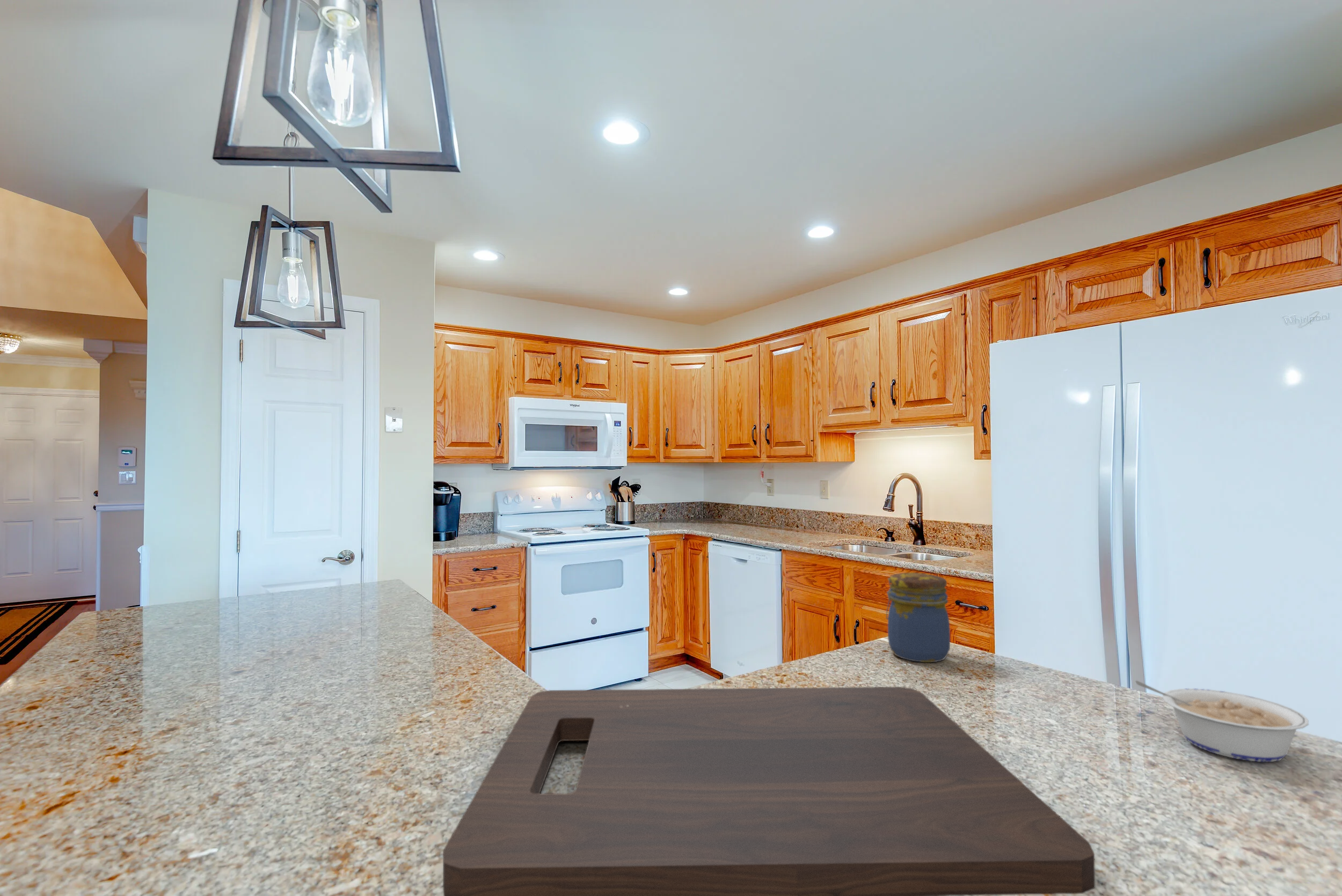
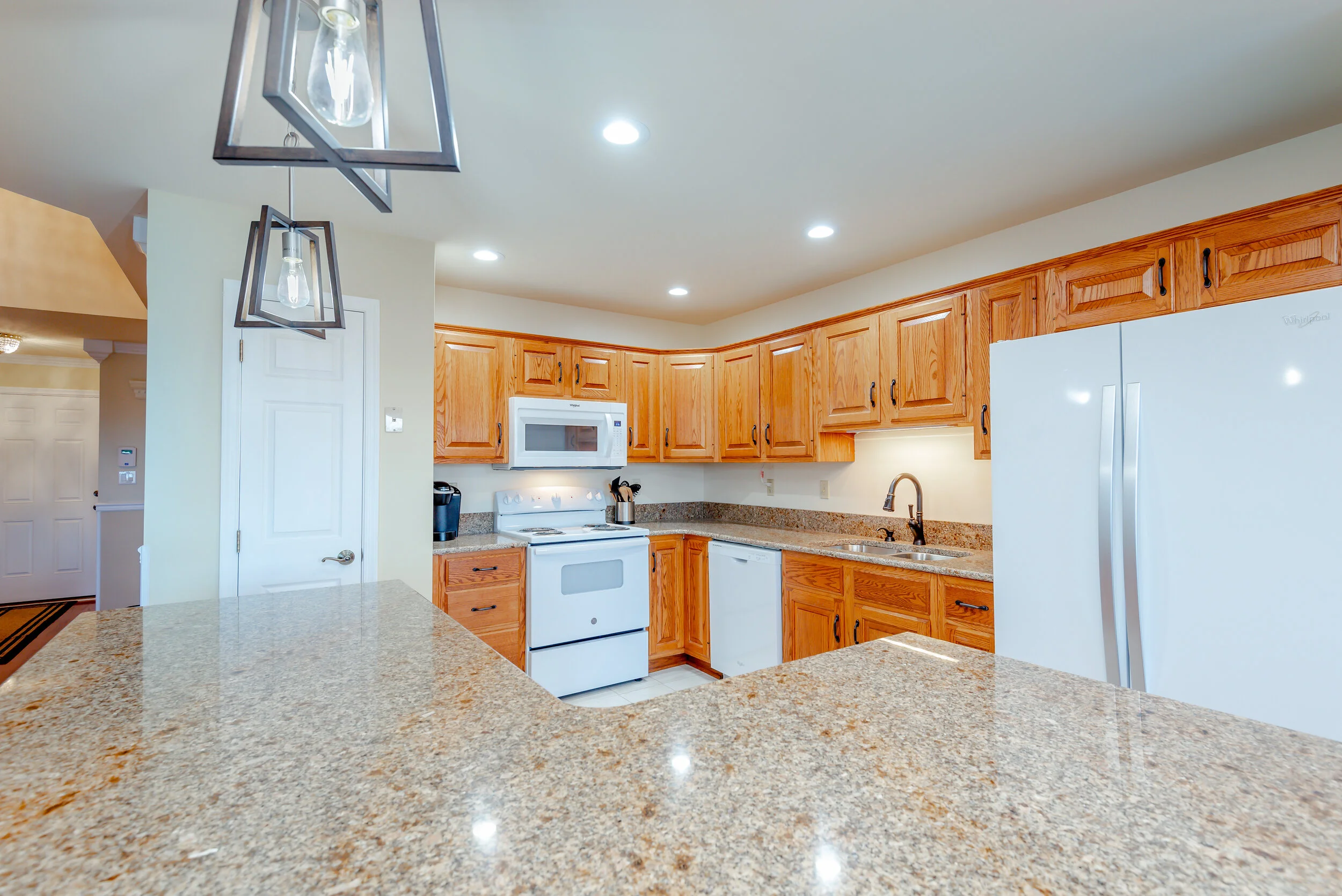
- cutting board [442,686,1096,896]
- legume [1135,680,1309,762]
- jar [886,572,951,663]
